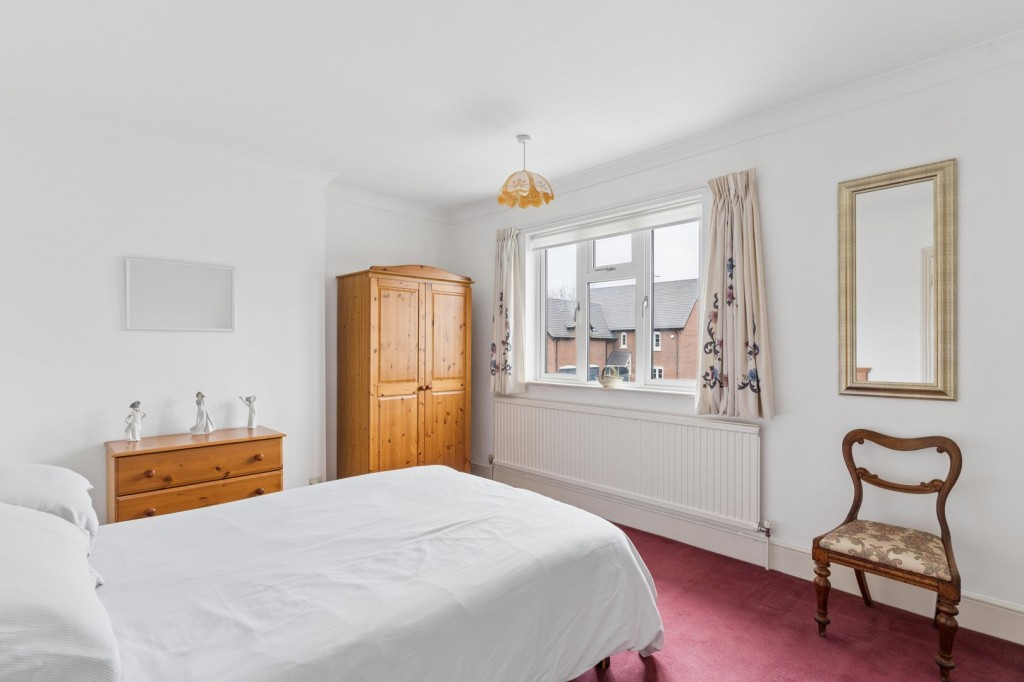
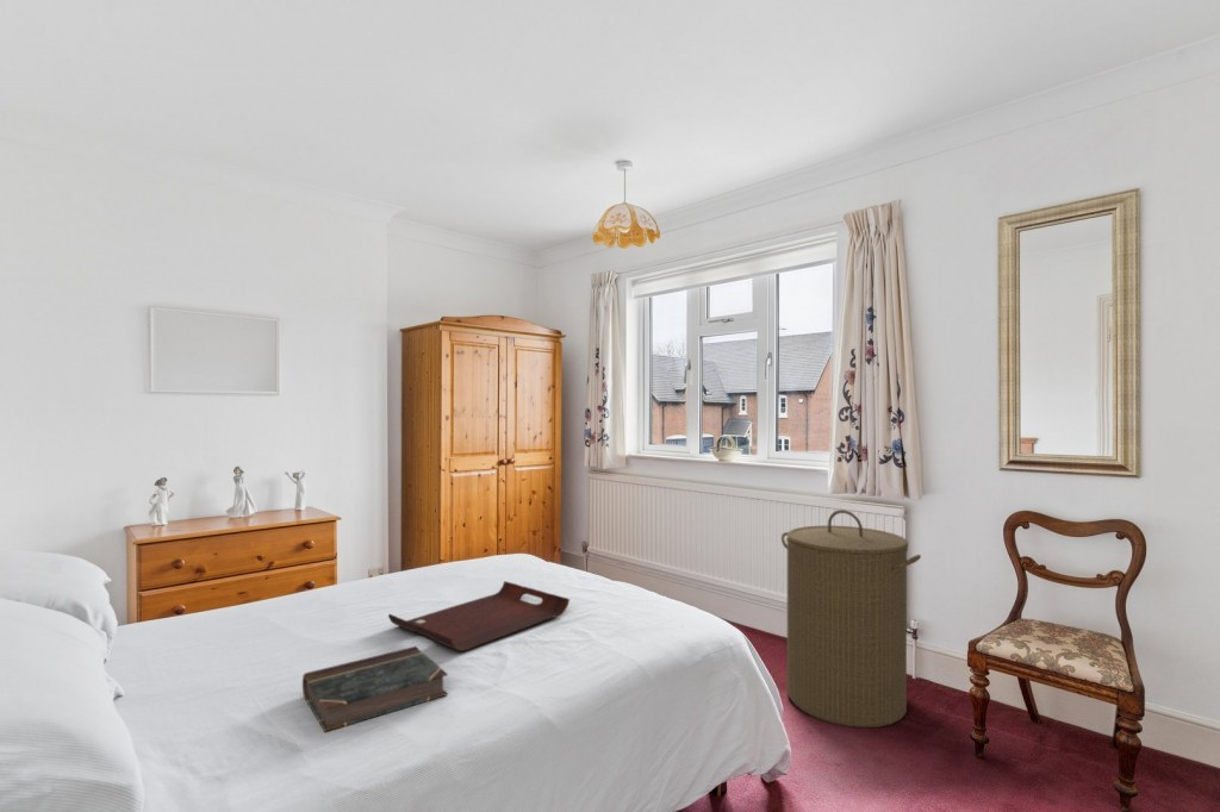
+ book [301,645,449,733]
+ laundry hamper [780,508,922,729]
+ serving tray [387,580,571,652]
